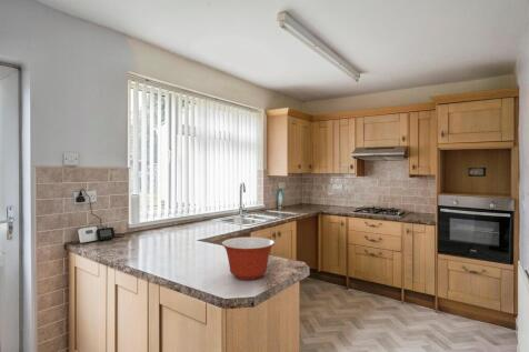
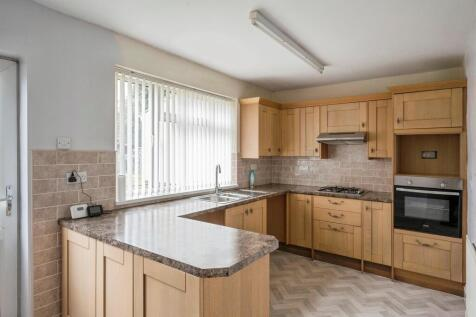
- mixing bowl [221,235,276,281]
